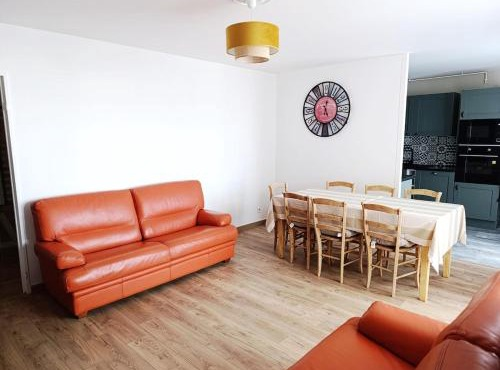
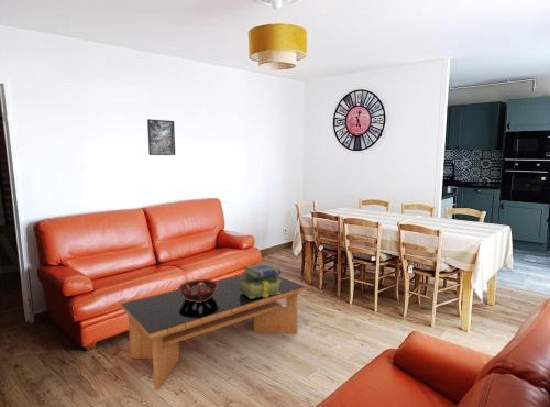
+ stack of books [240,263,282,298]
+ coffee table [120,273,306,392]
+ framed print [146,118,176,156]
+ decorative bowl [177,278,218,302]
